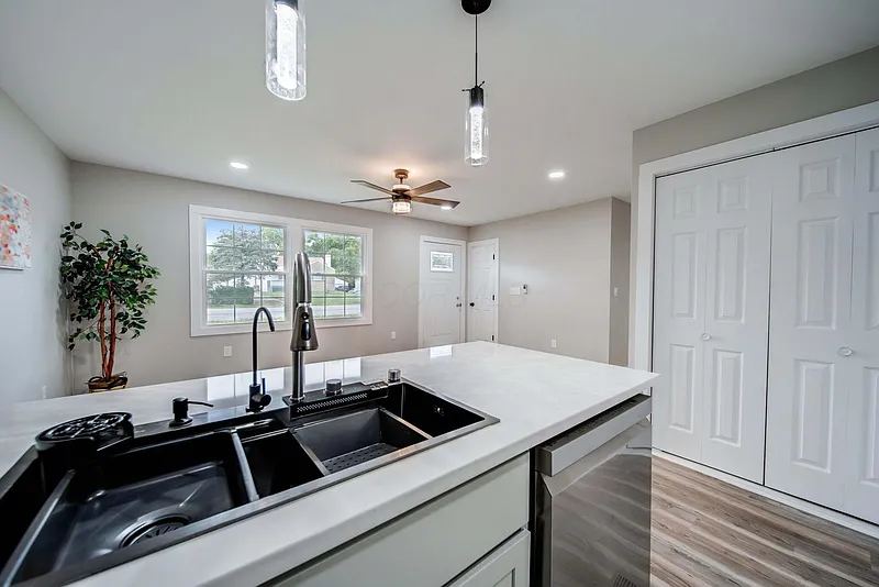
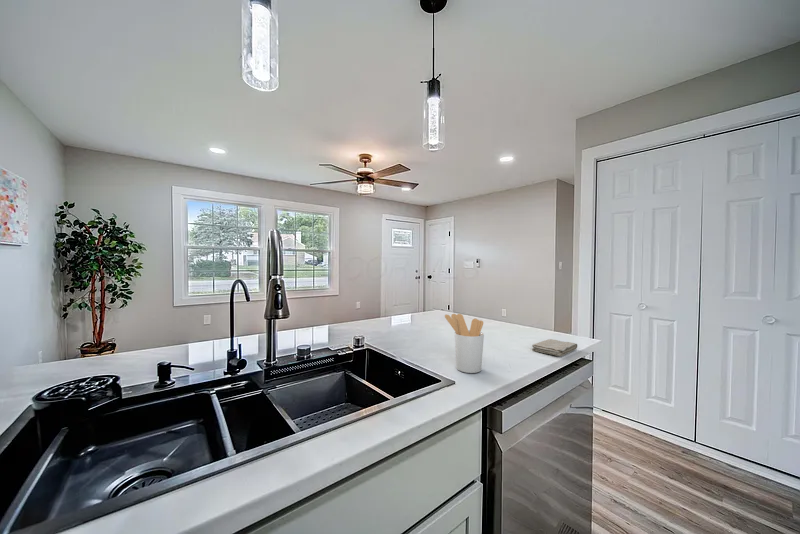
+ utensil holder [444,313,485,374]
+ washcloth [531,338,578,357]
